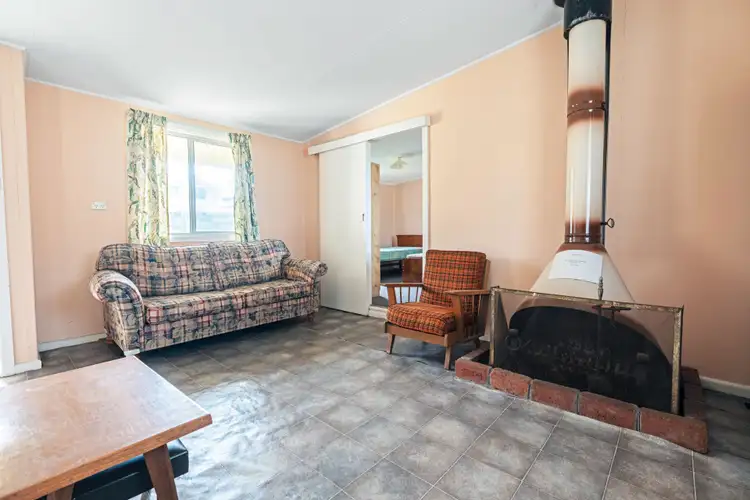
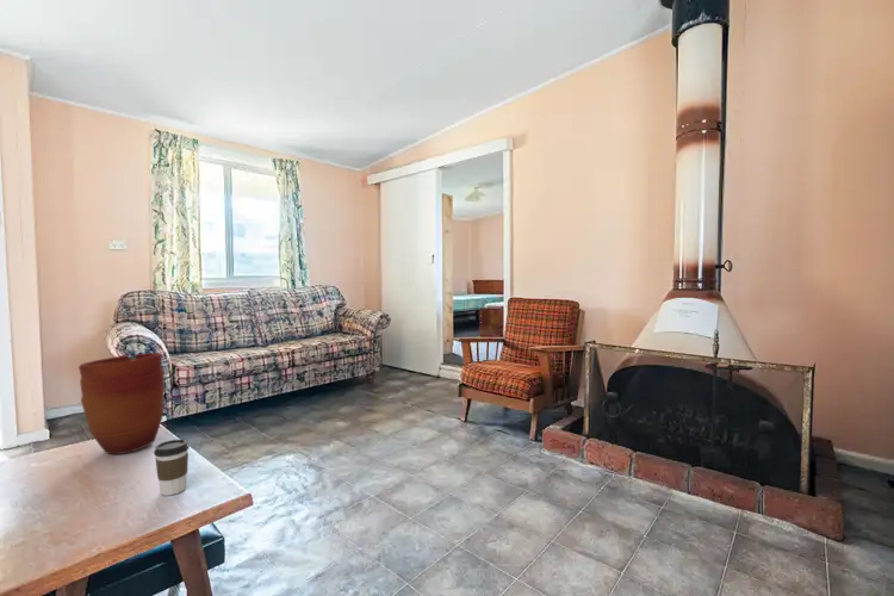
+ vase [77,352,164,455]
+ coffee cup [153,437,191,497]
